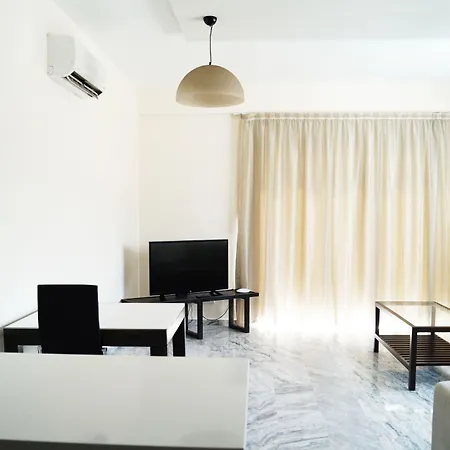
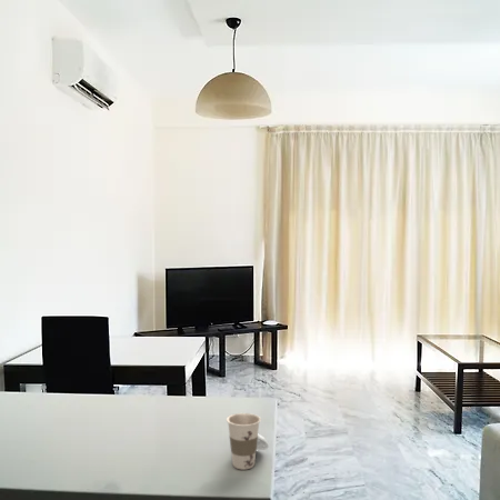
+ cup [226,412,270,471]
